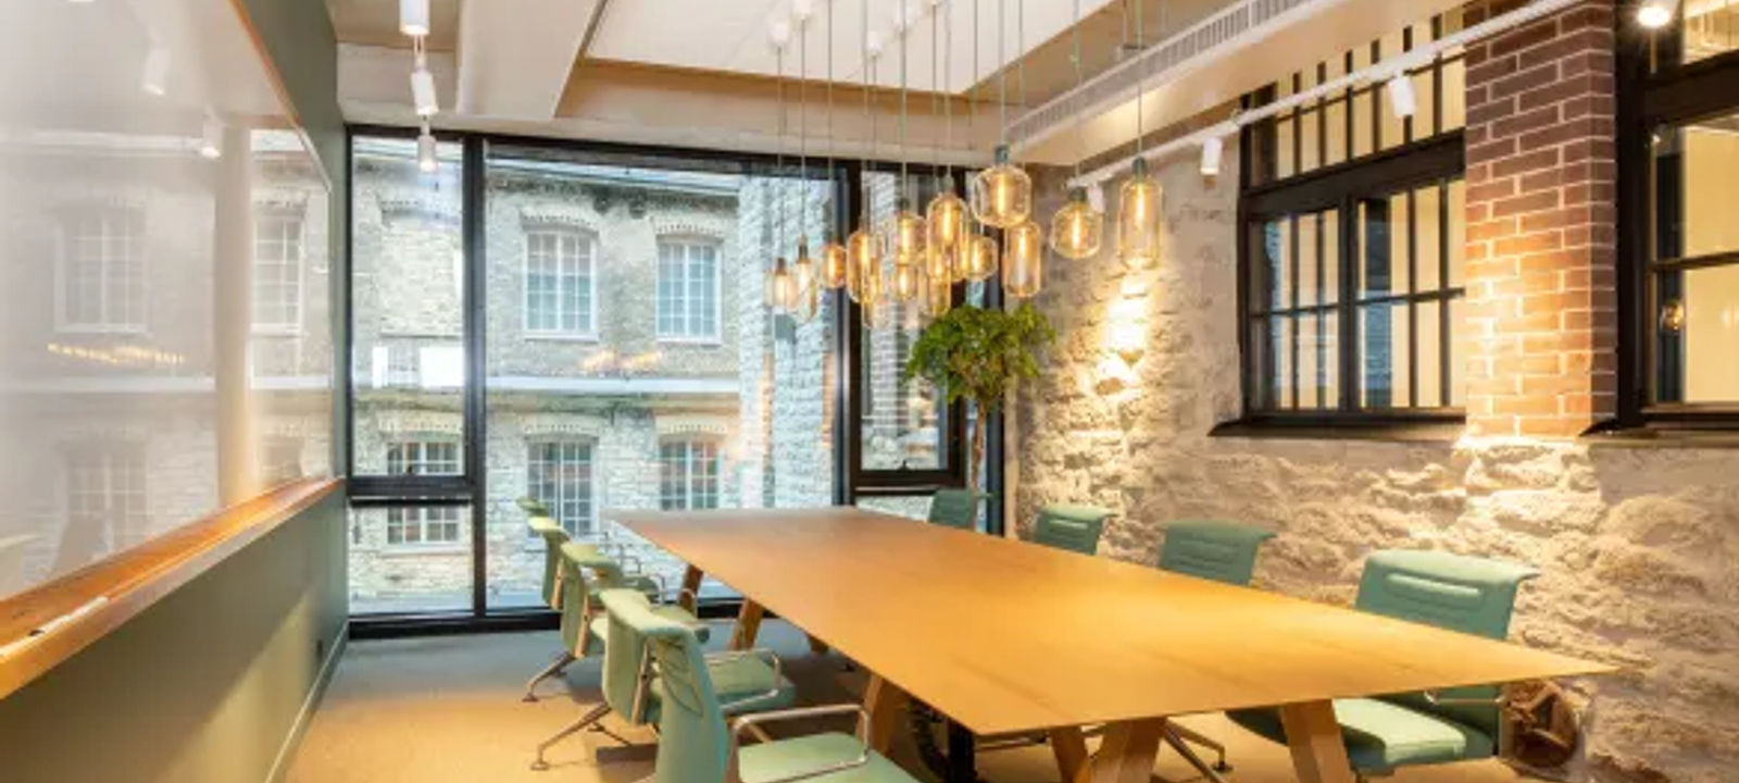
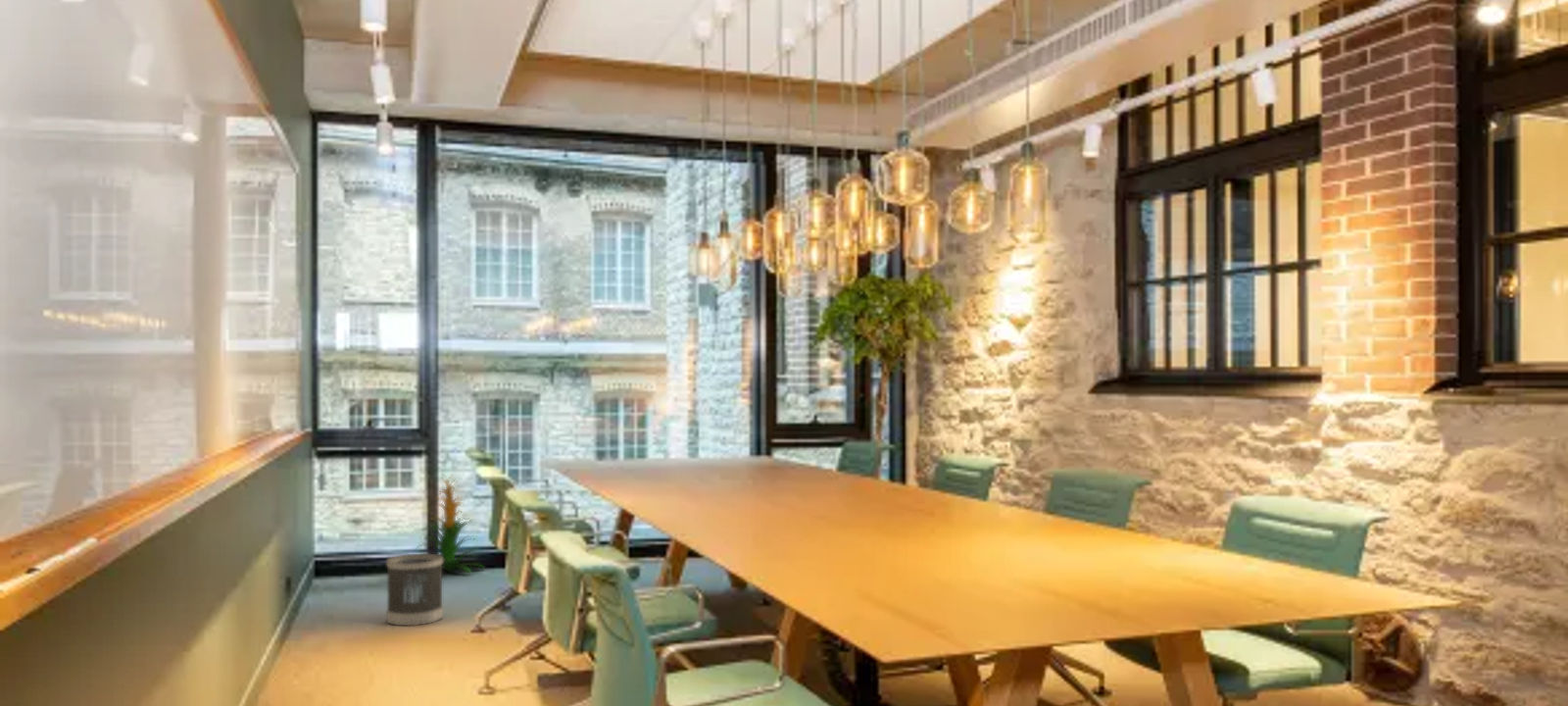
+ indoor plant [415,474,486,574]
+ wastebasket [386,553,444,627]
